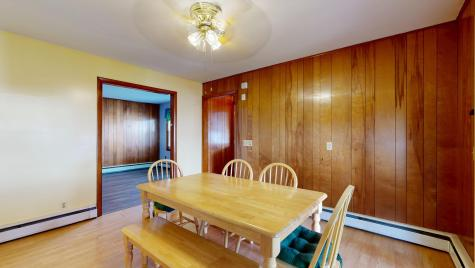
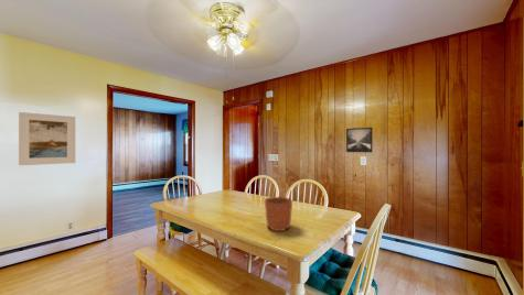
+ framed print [345,127,374,153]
+ plant pot [264,186,293,232]
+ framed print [18,111,76,166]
